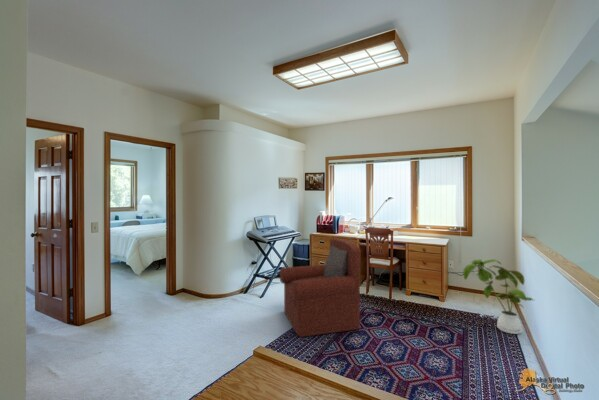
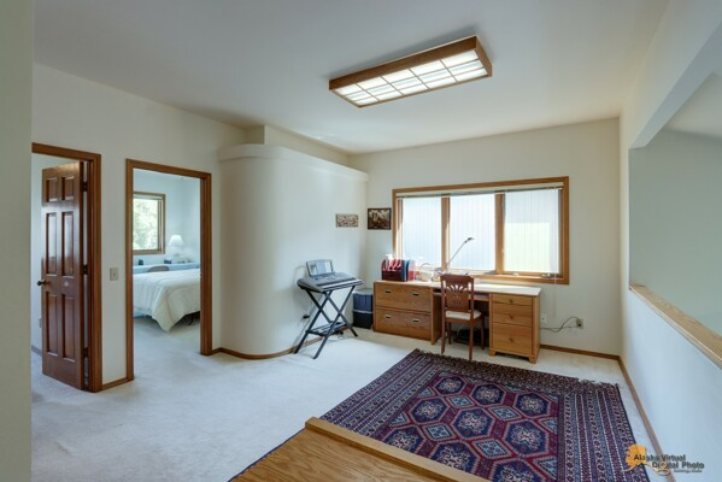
- house plant [462,258,534,335]
- armchair [279,238,362,338]
